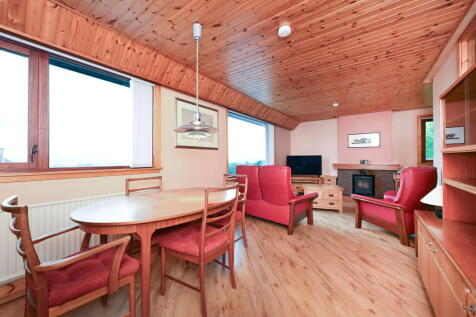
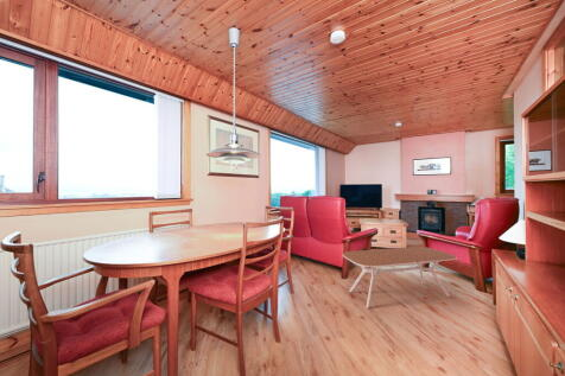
+ coffee table [342,246,458,310]
